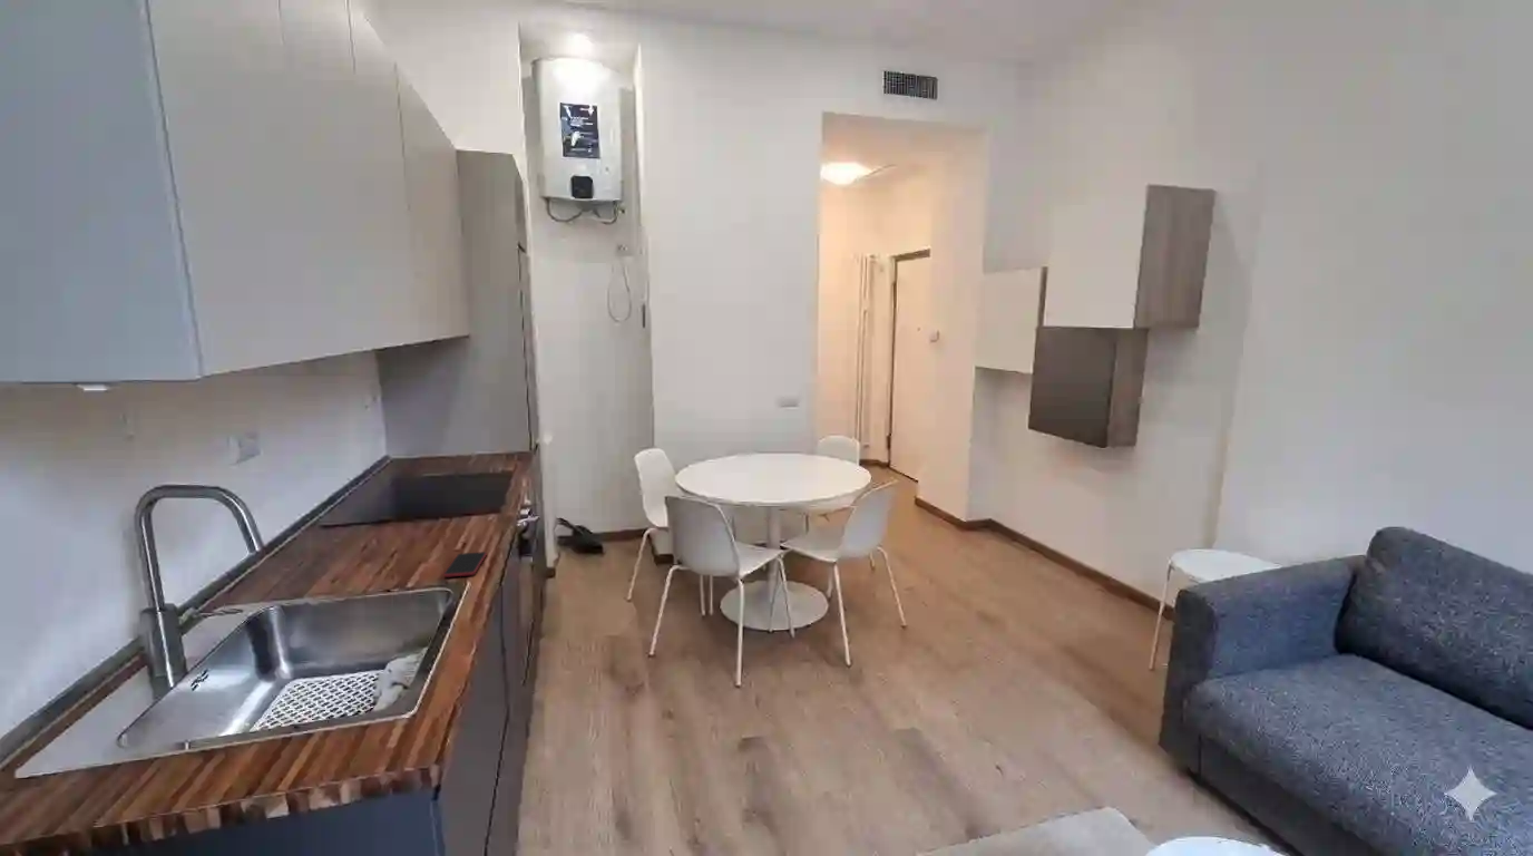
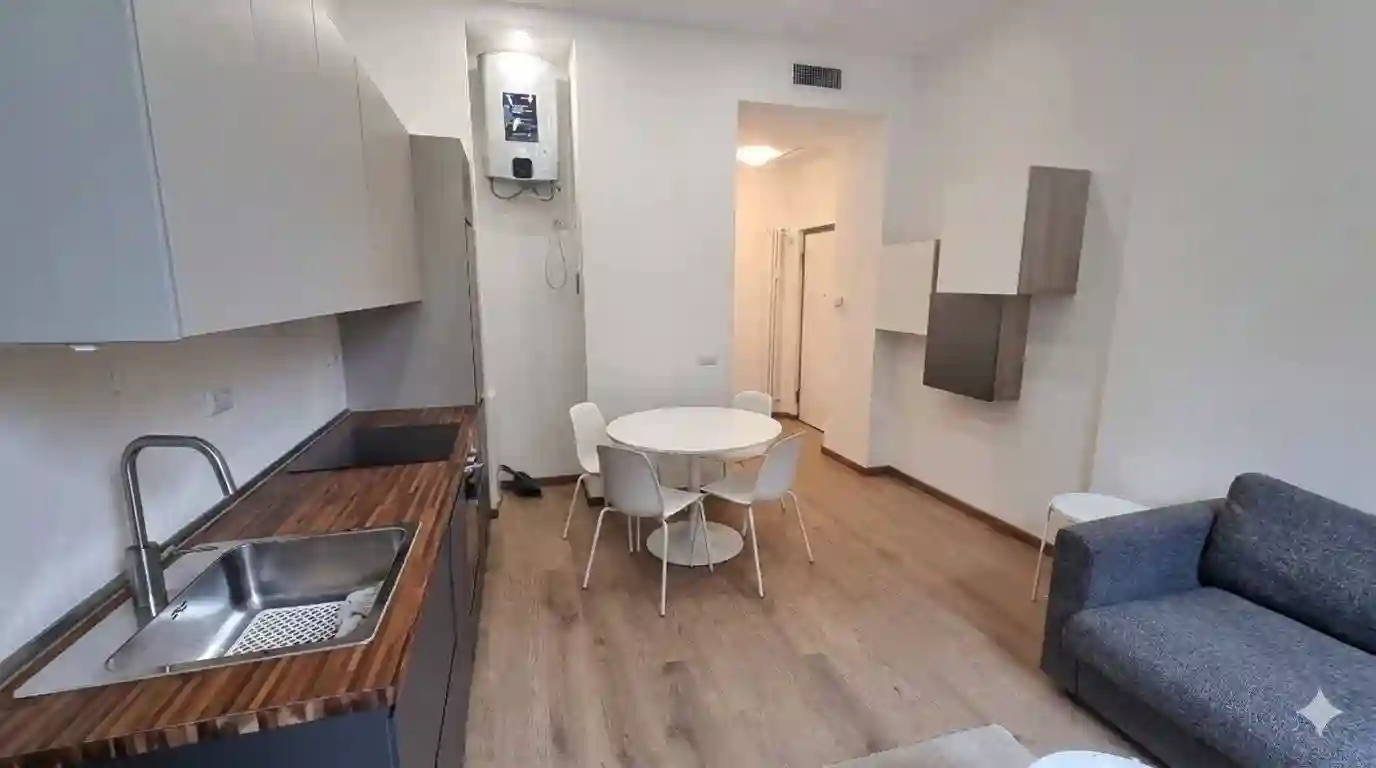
- smartphone [442,551,488,578]
